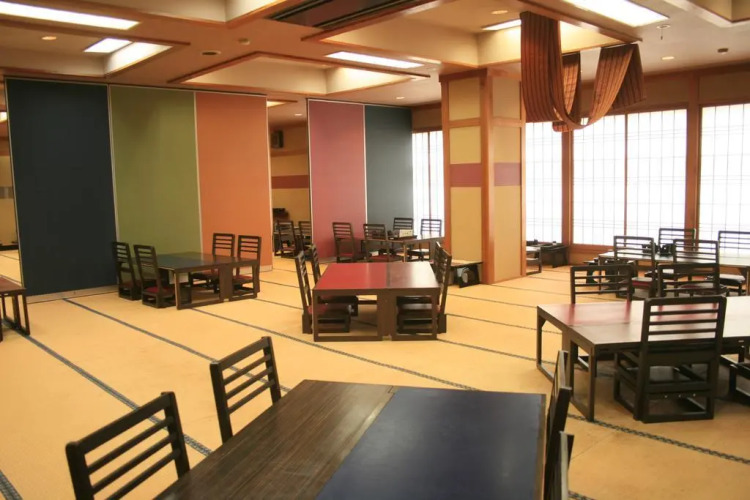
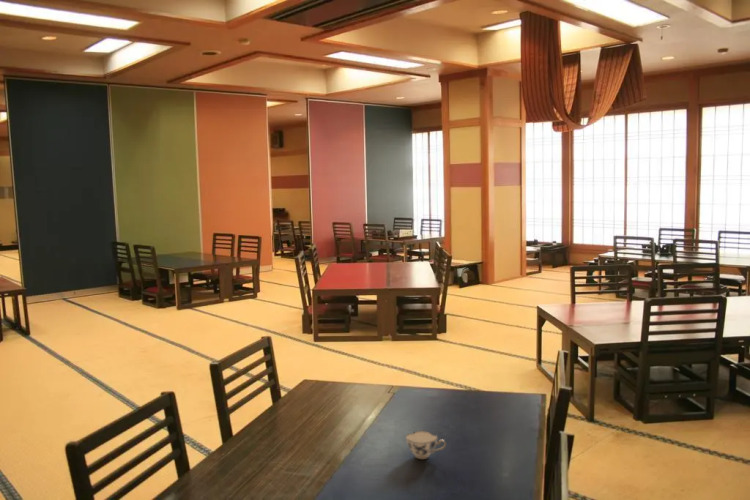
+ chinaware [405,430,447,460]
